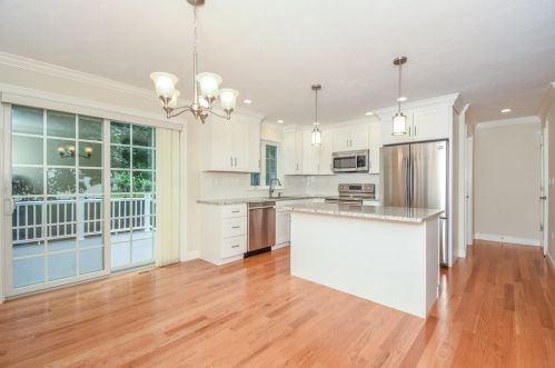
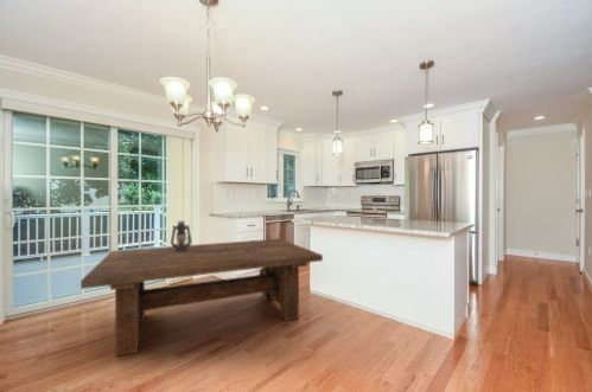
+ lantern [170,219,192,251]
+ dining table [79,238,324,358]
